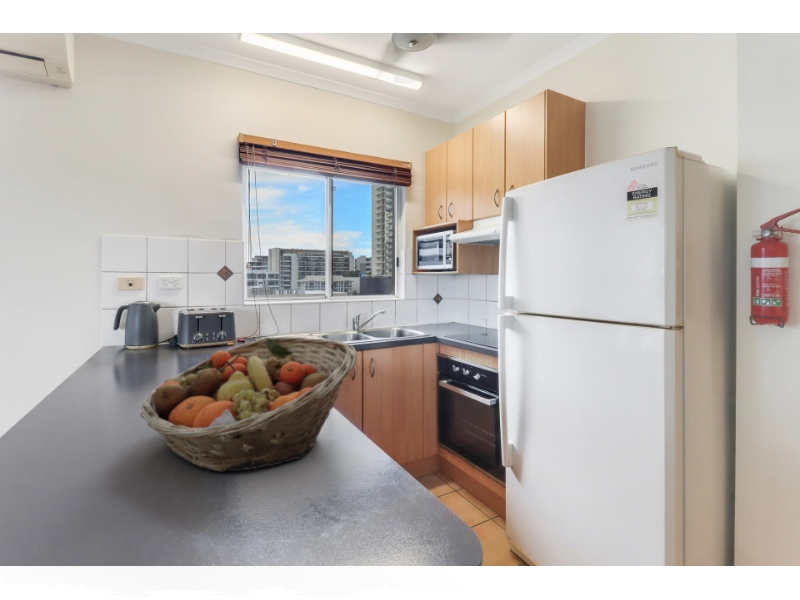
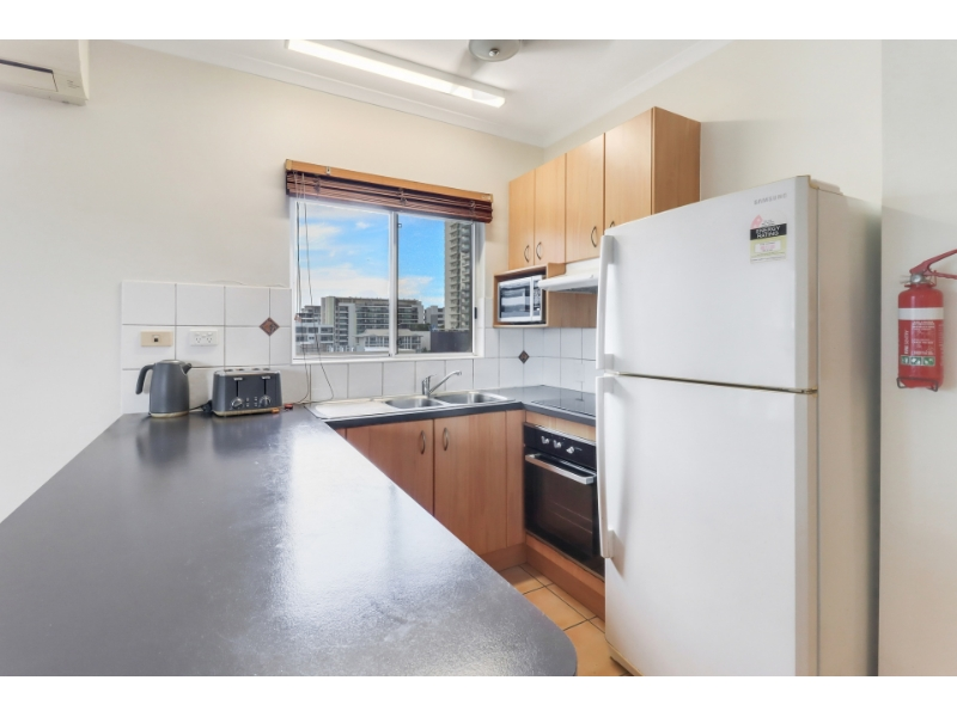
- fruit basket [139,336,358,473]
